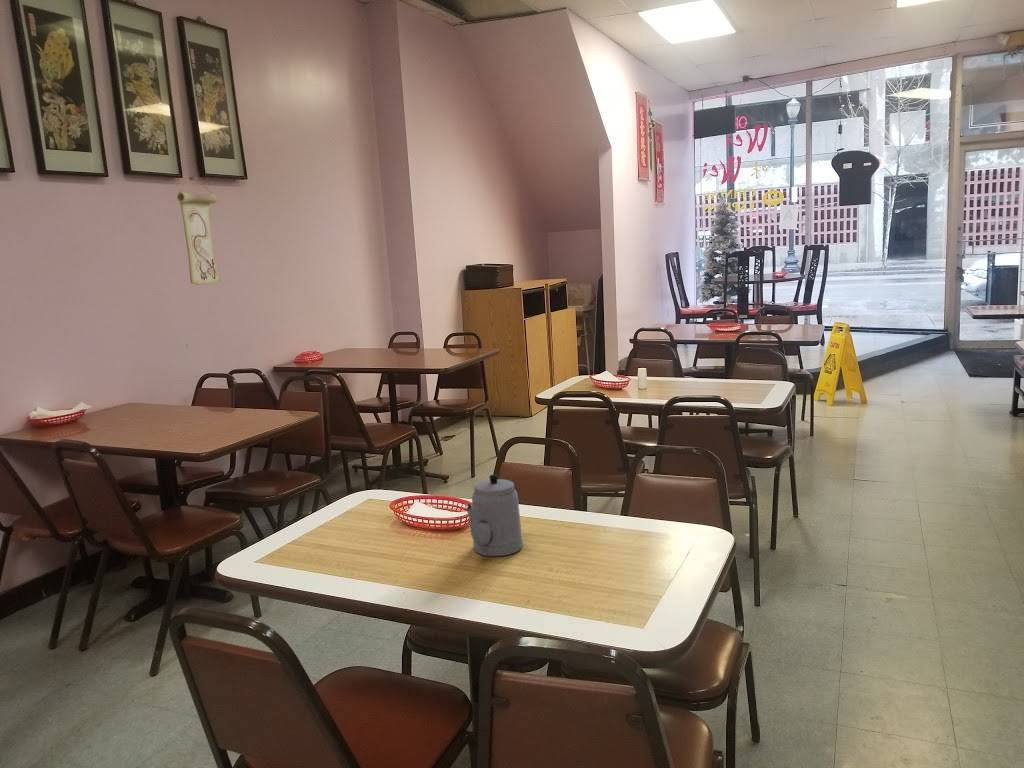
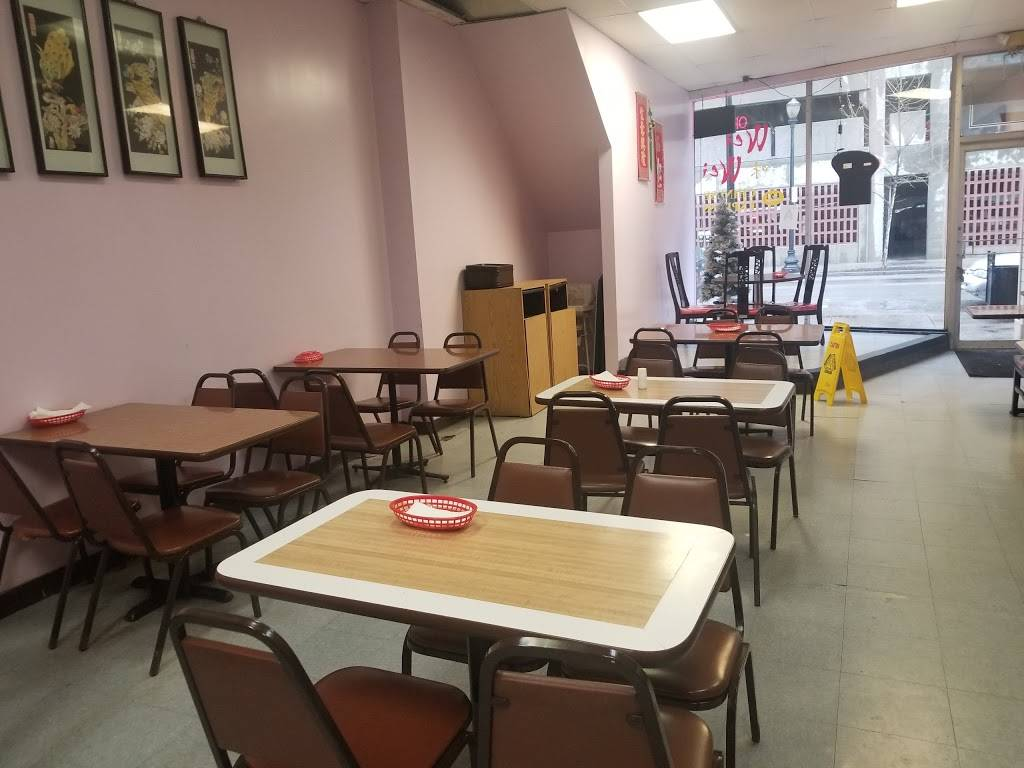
- wall scroll [176,175,222,286]
- teapot [465,473,524,557]
